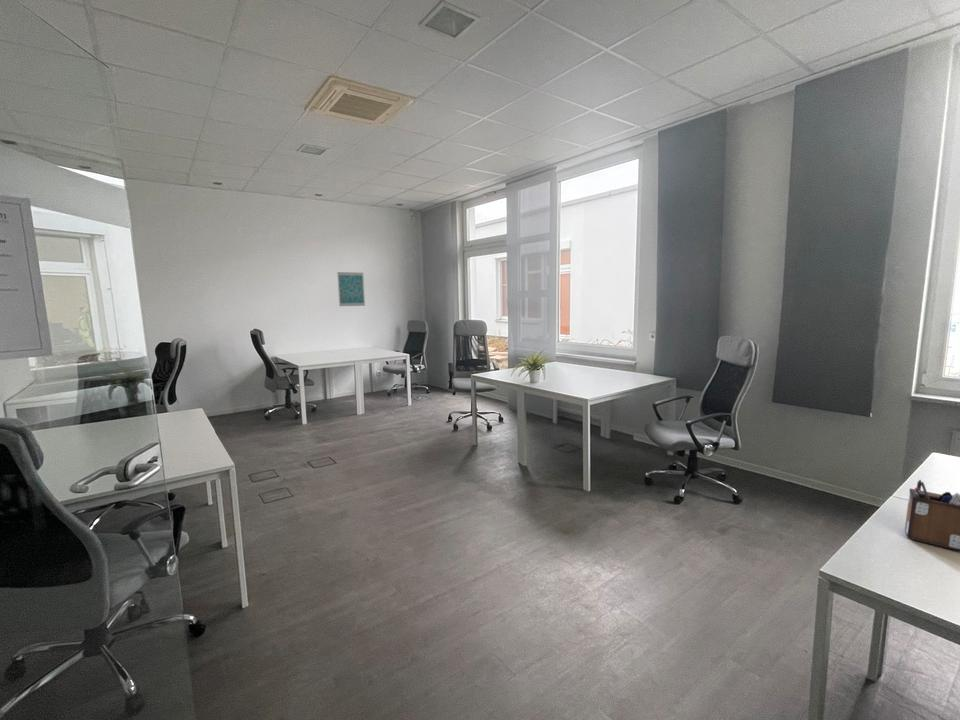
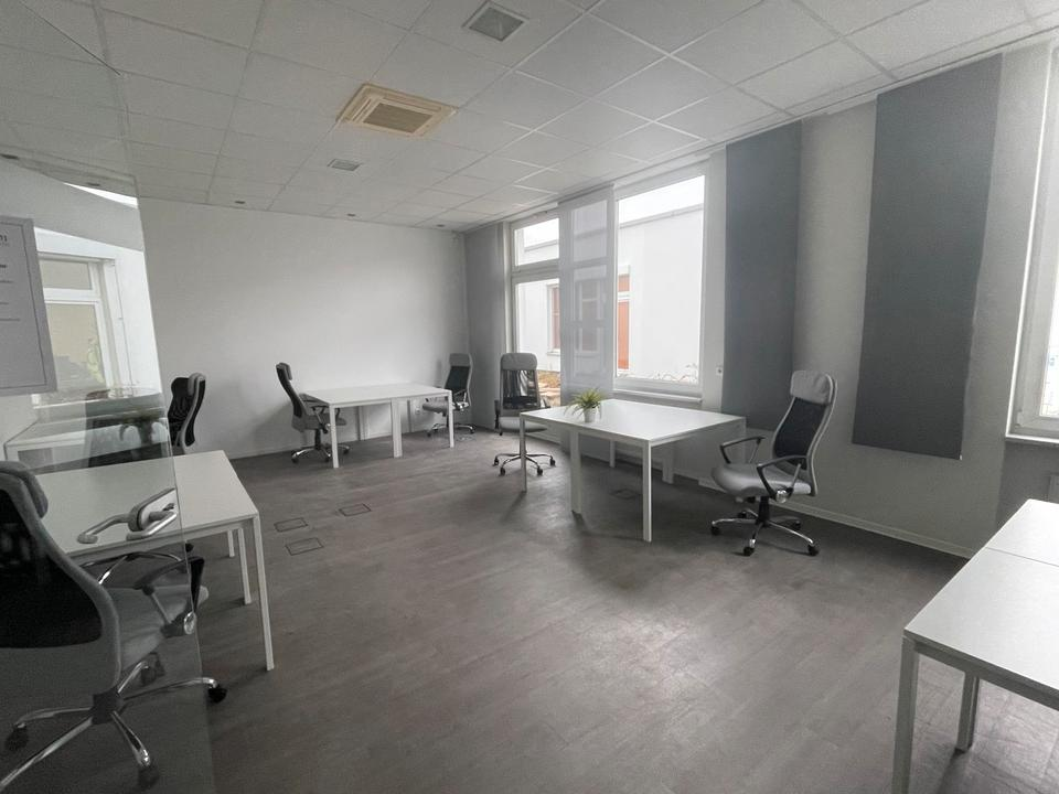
- desk organizer [904,479,960,552]
- wall art [336,271,366,307]
